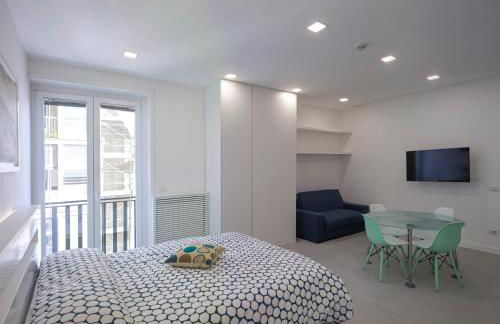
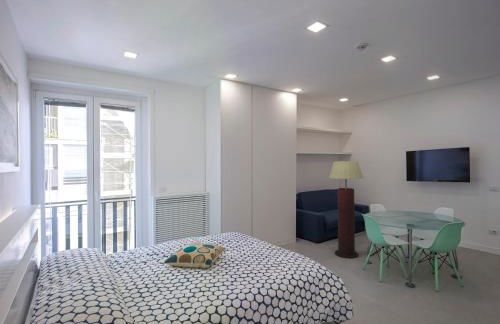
+ floor lamp [328,160,364,259]
